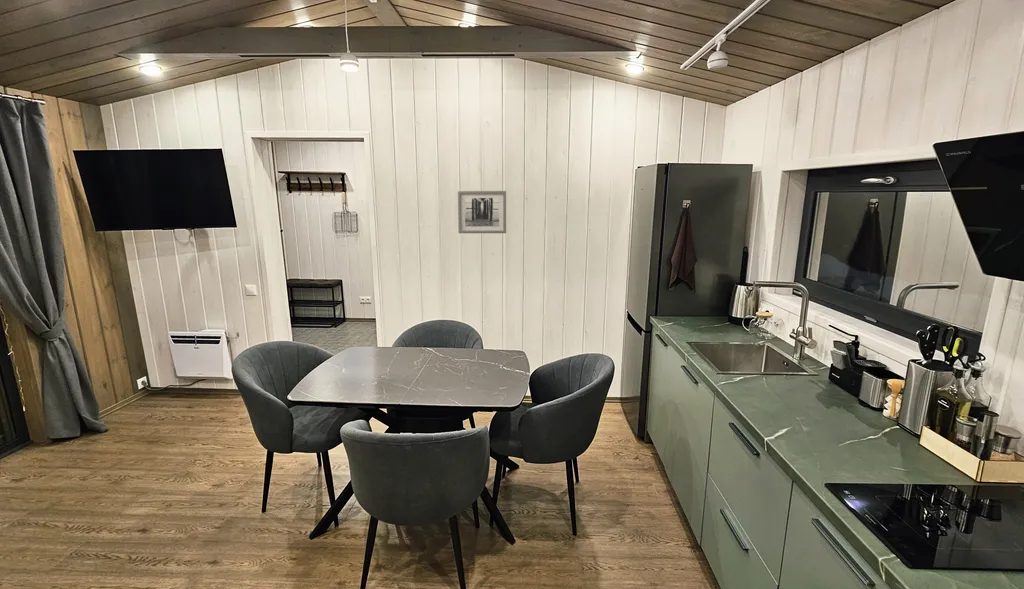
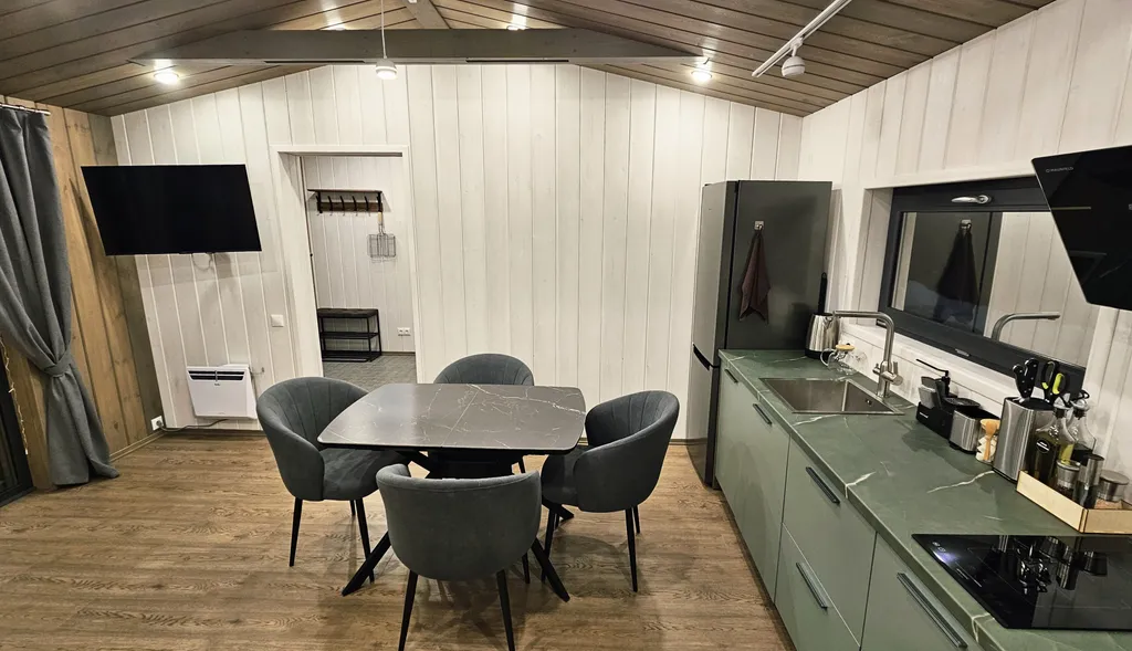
- wall art [457,190,507,234]
